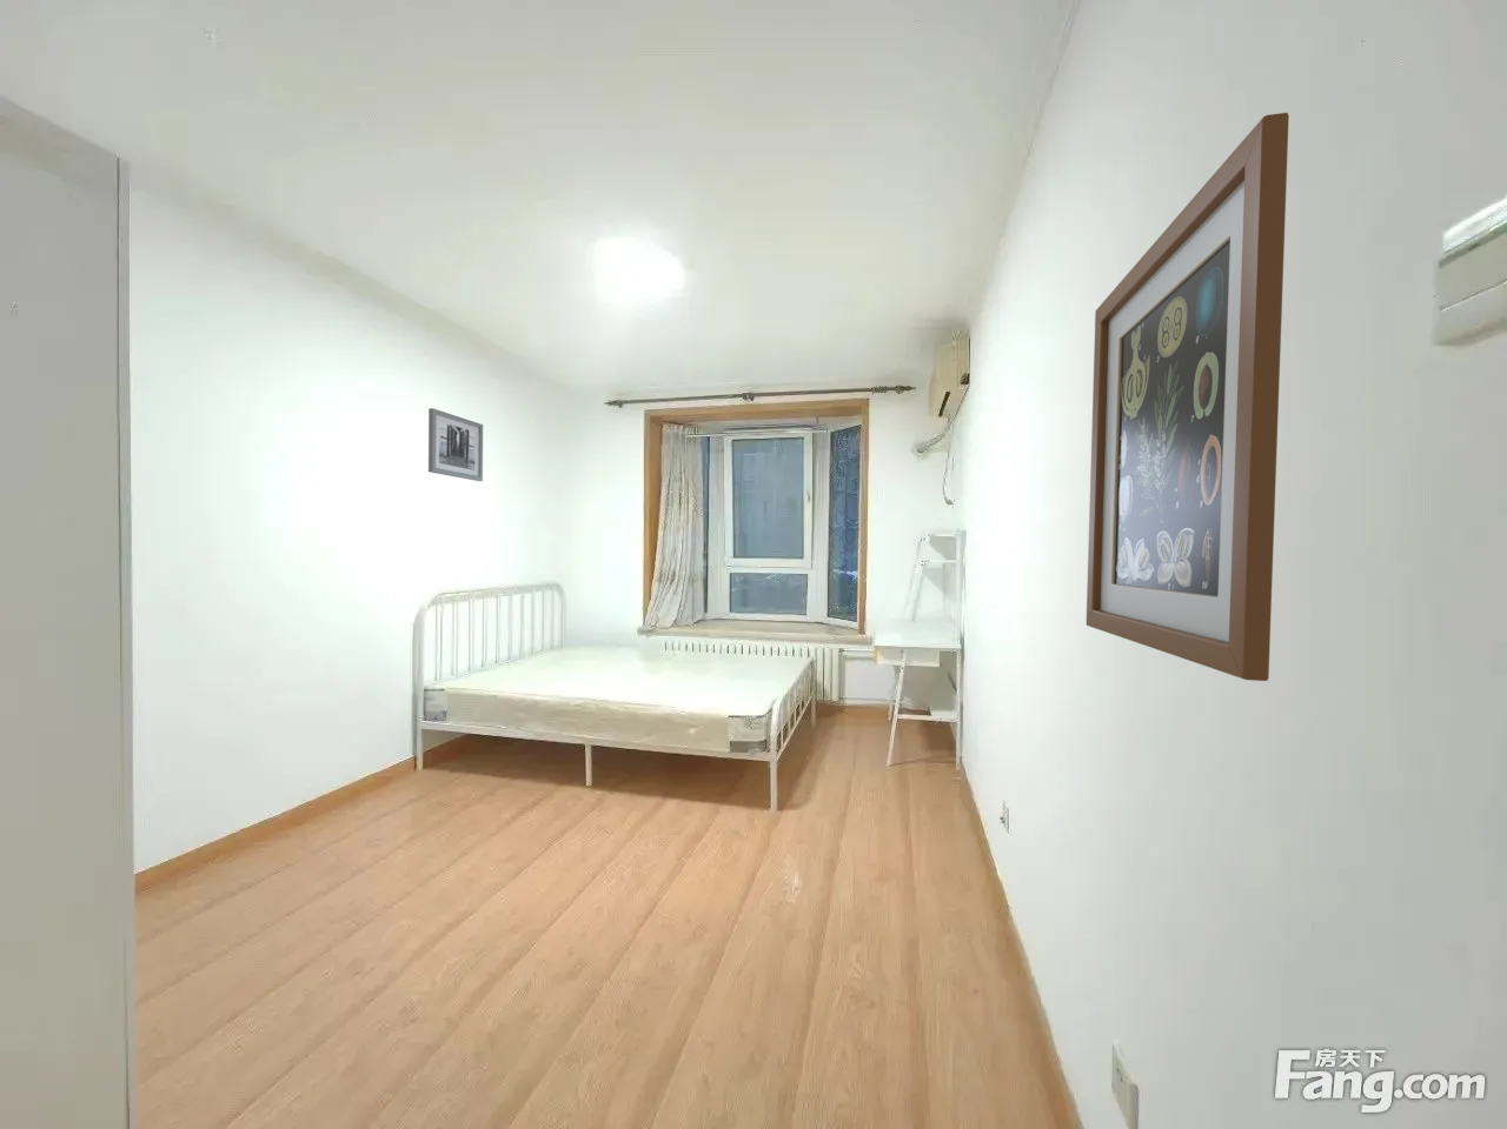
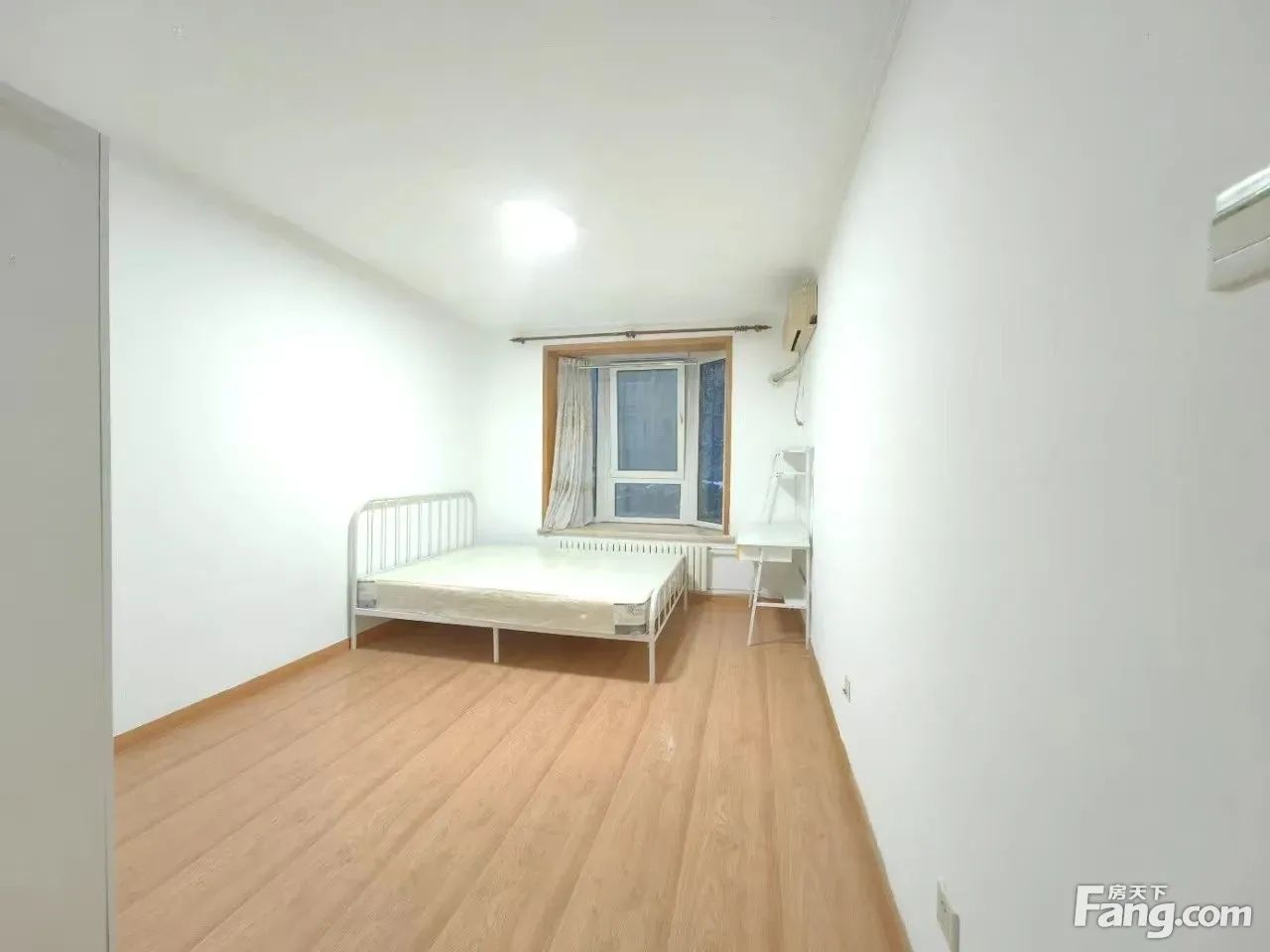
- wall art [1086,111,1290,682]
- wall art [427,407,484,483]
